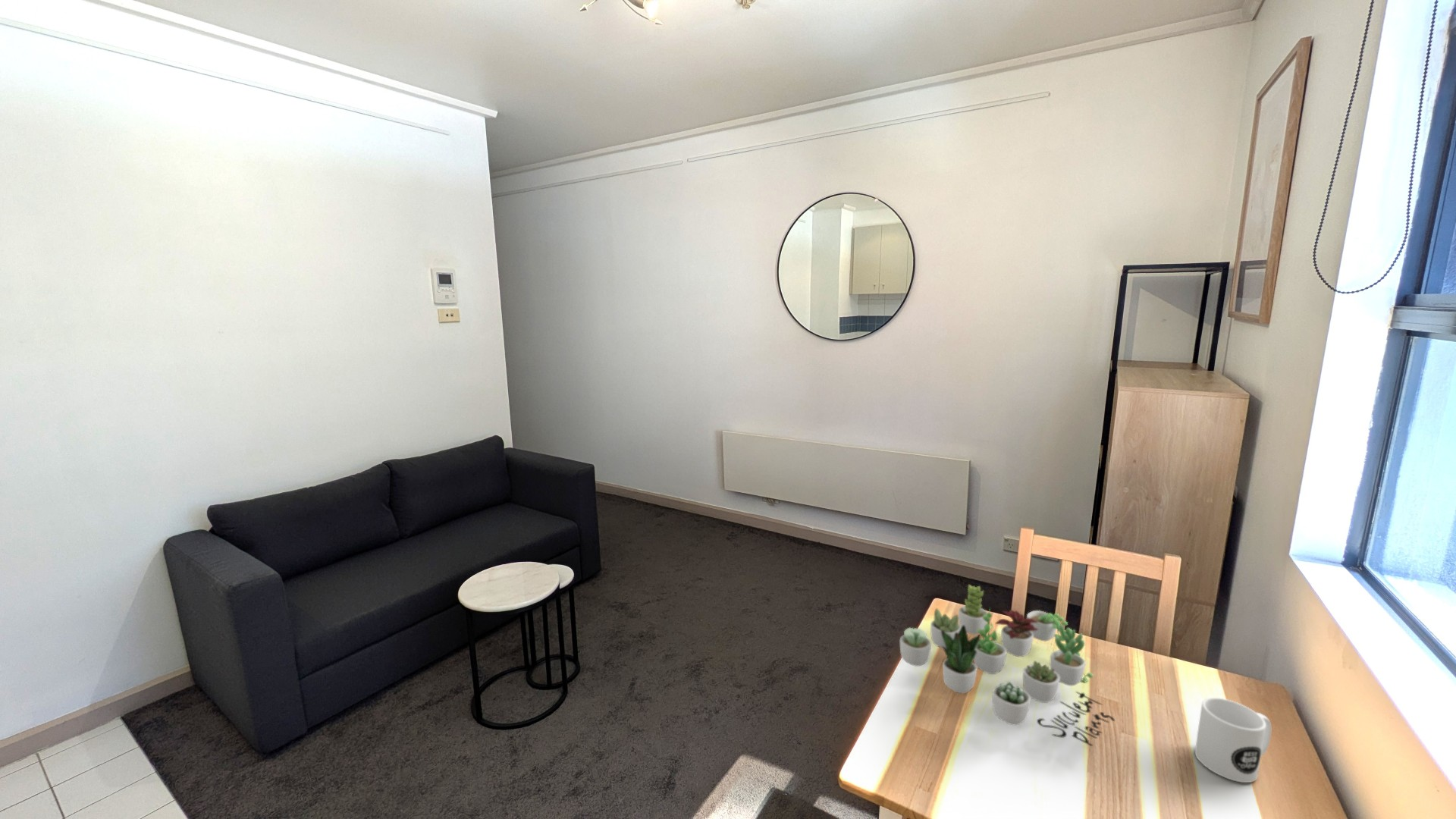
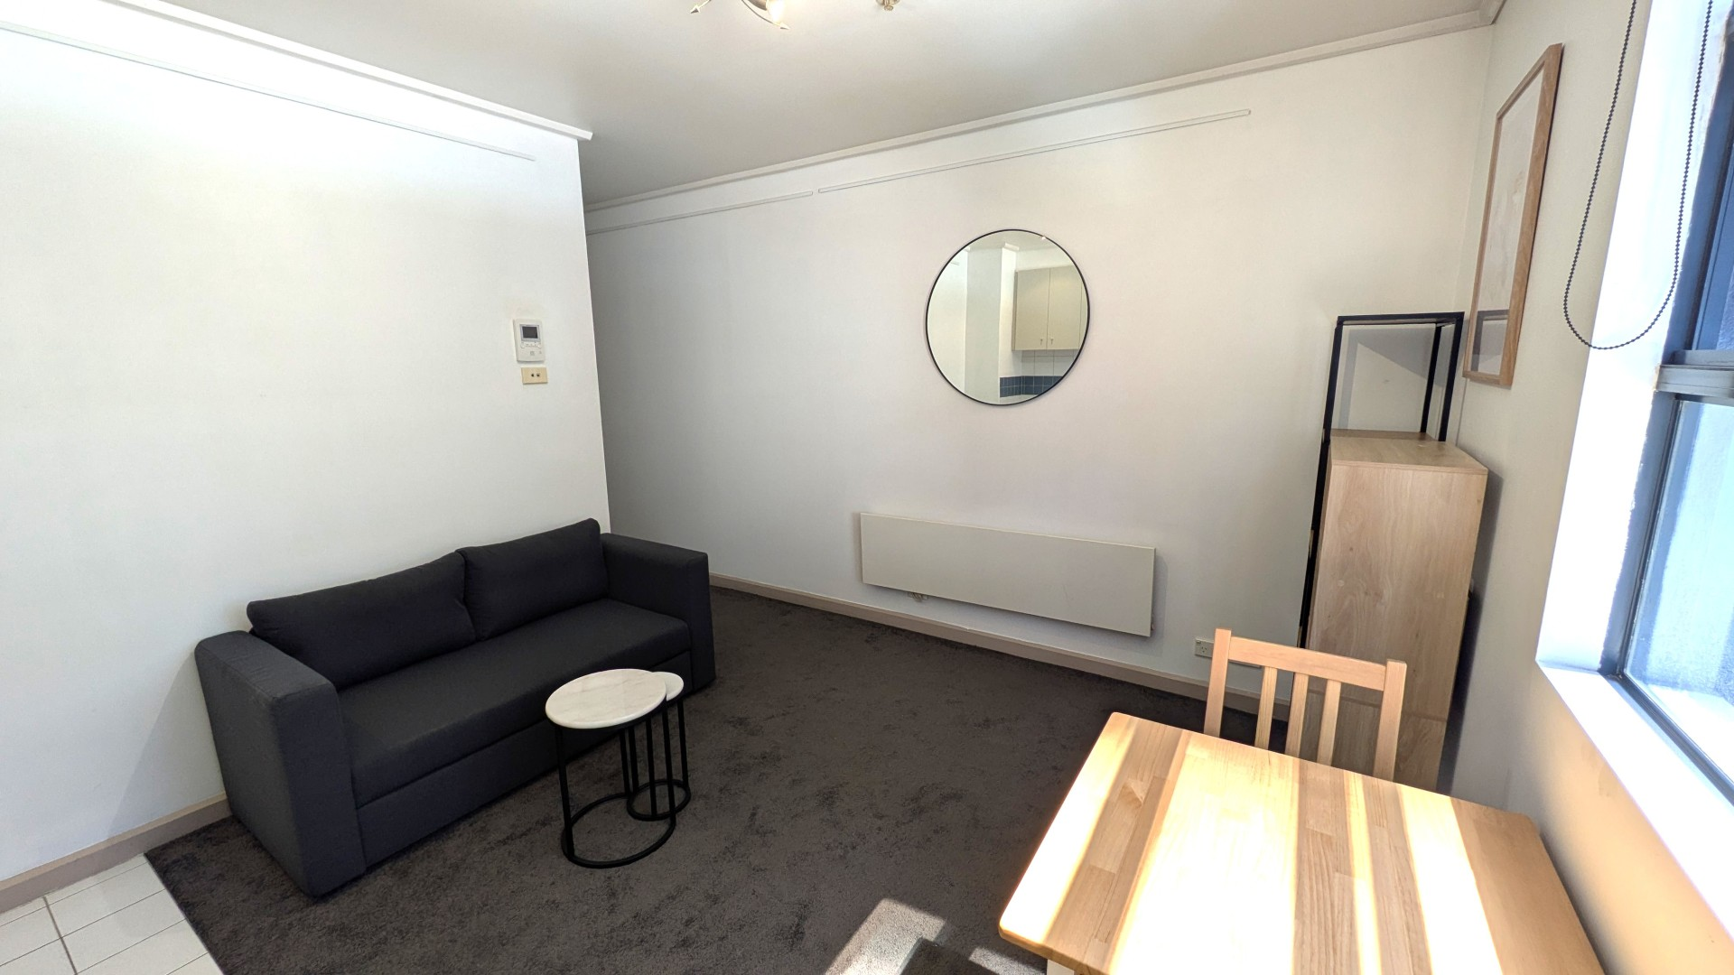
- succulent plant [899,583,1116,747]
- mug [1194,697,1272,783]
